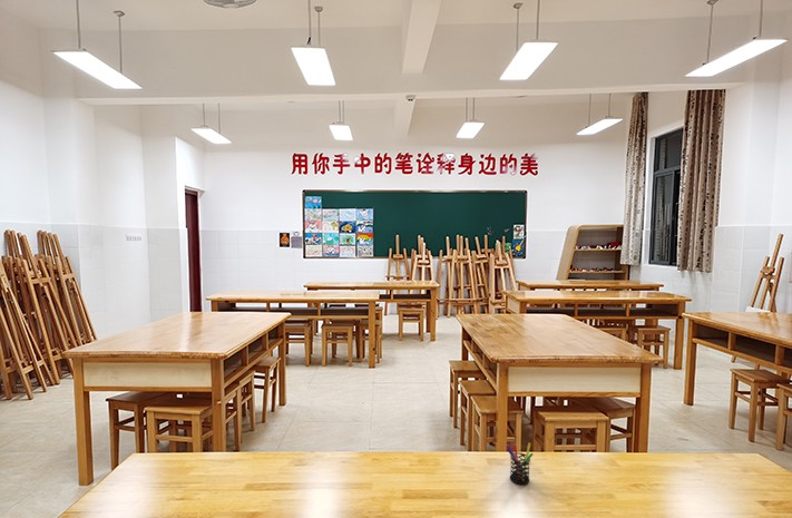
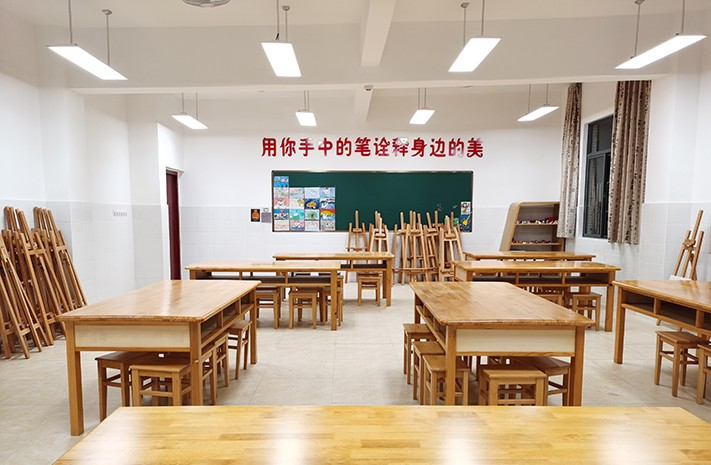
- pen holder [505,441,535,486]
